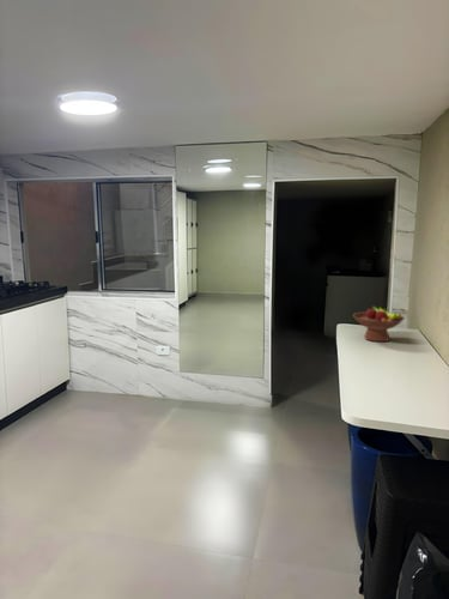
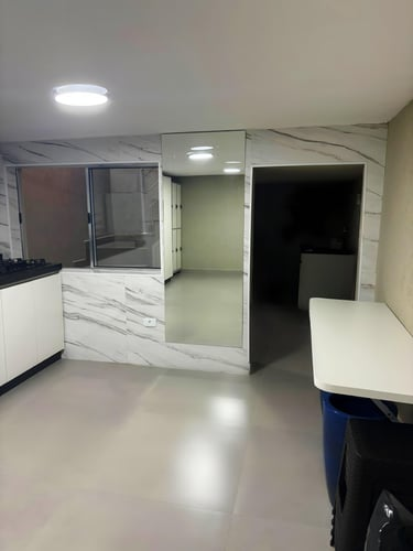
- fruit bowl [352,303,406,343]
